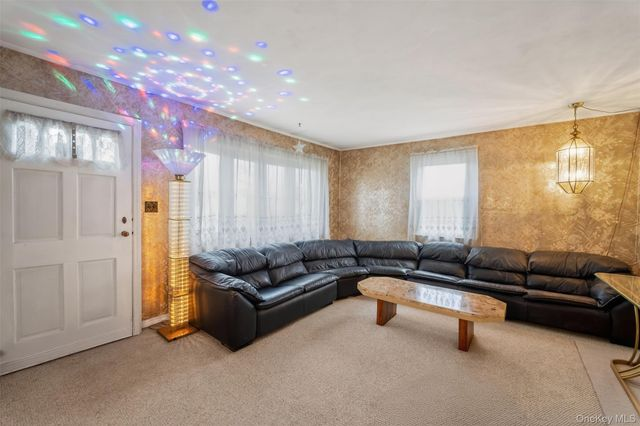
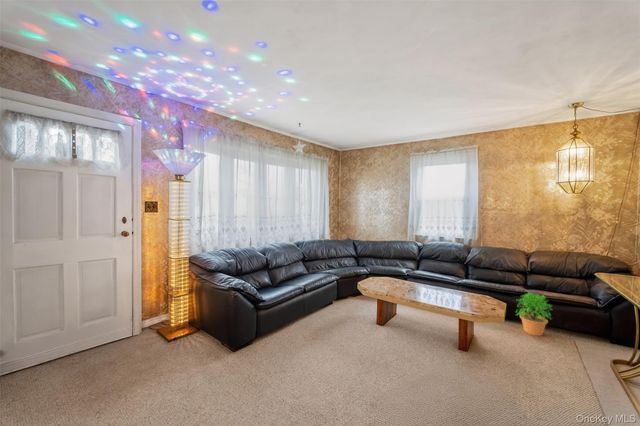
+ potted plant [514,292,553,337]
